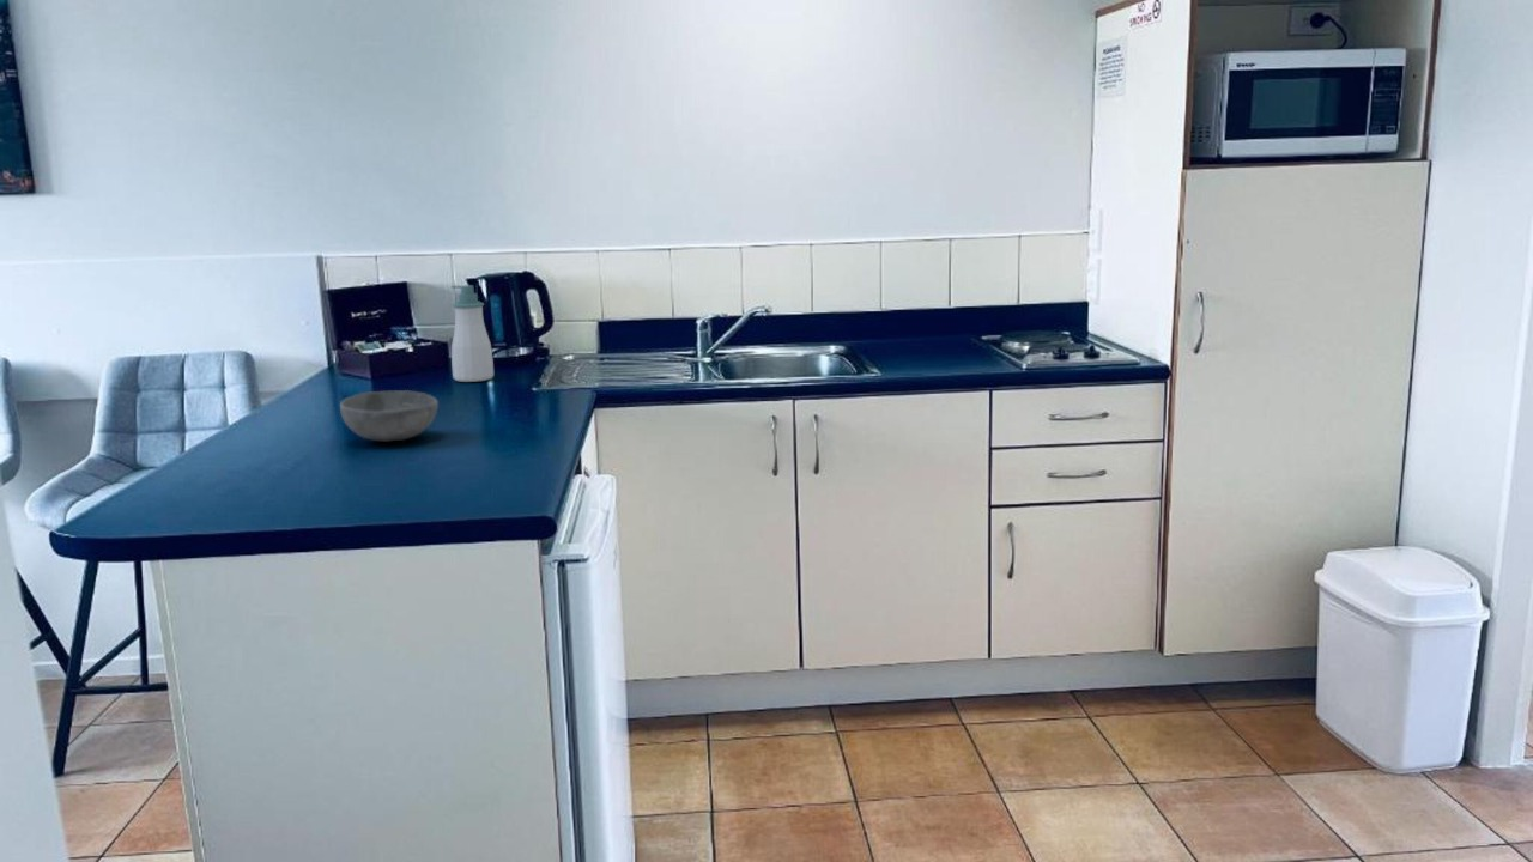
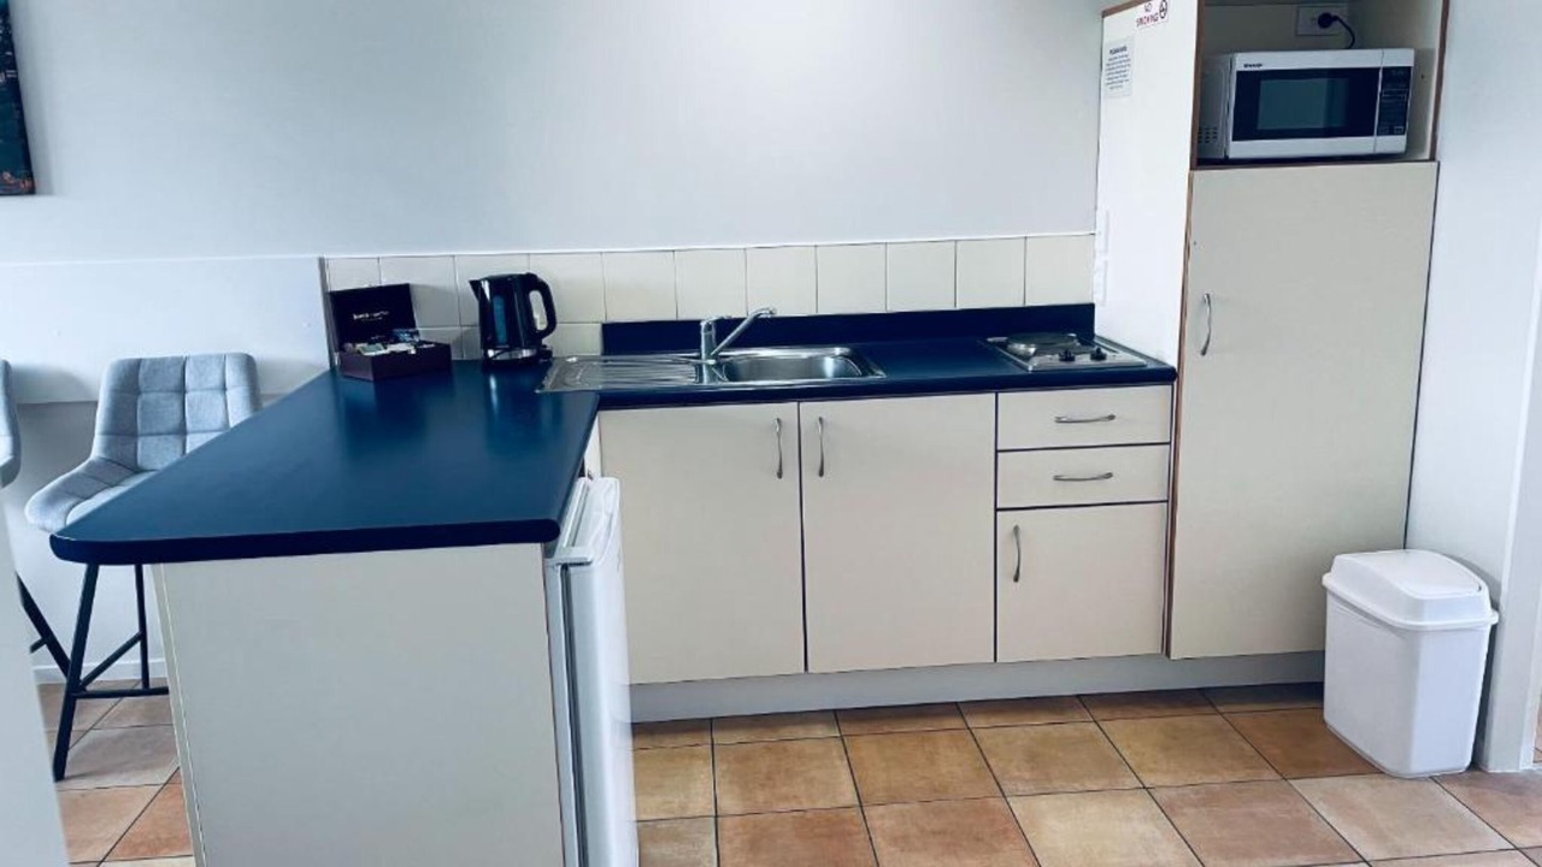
- bowl [339,389,440,443]
- soap bottle [450,284,495,383]
